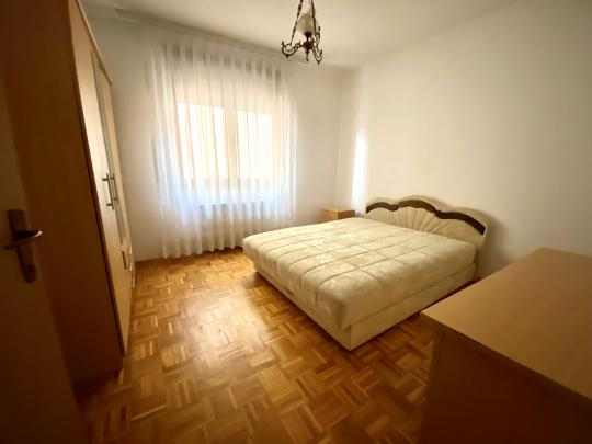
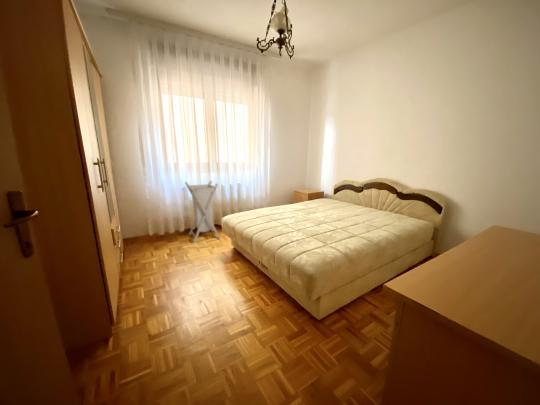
+ laundry hamper [184,180,222,244]
